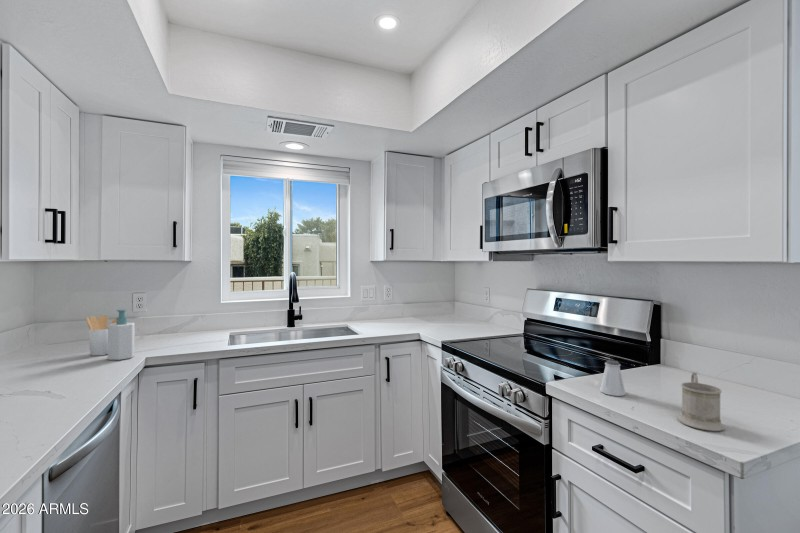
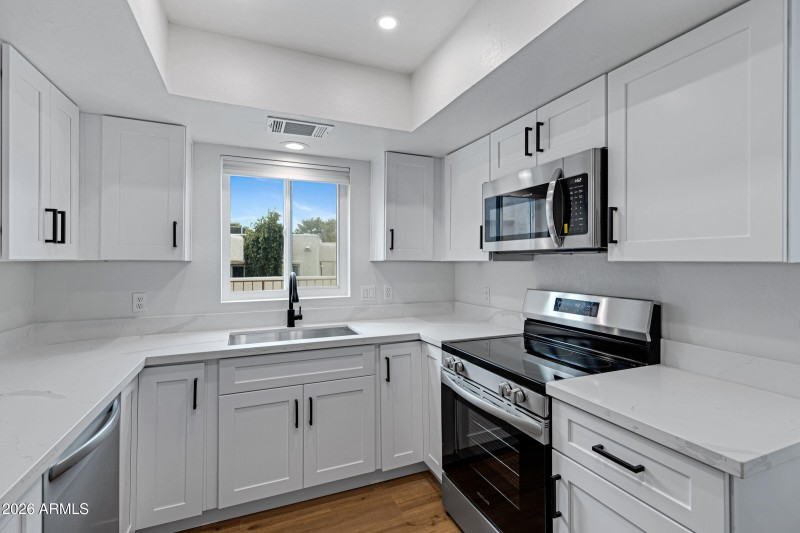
- utensil holder [85,315,117,356]
- soap bottle [107,308,136,361]
- mug [677,371,726,432]
- saltshaker [599,359,626,397]
